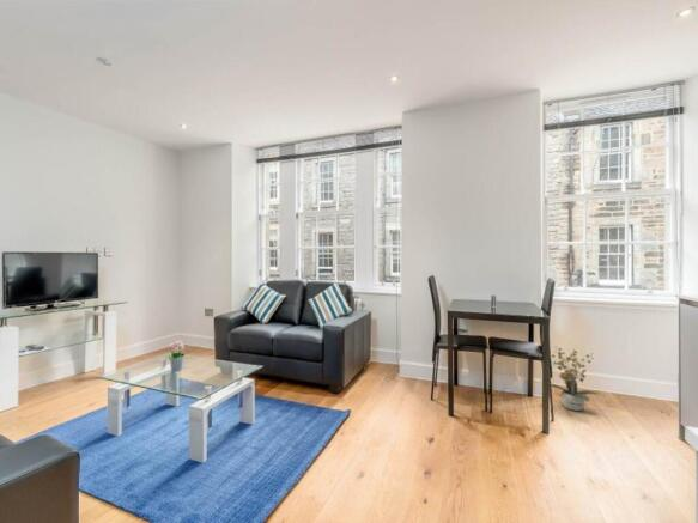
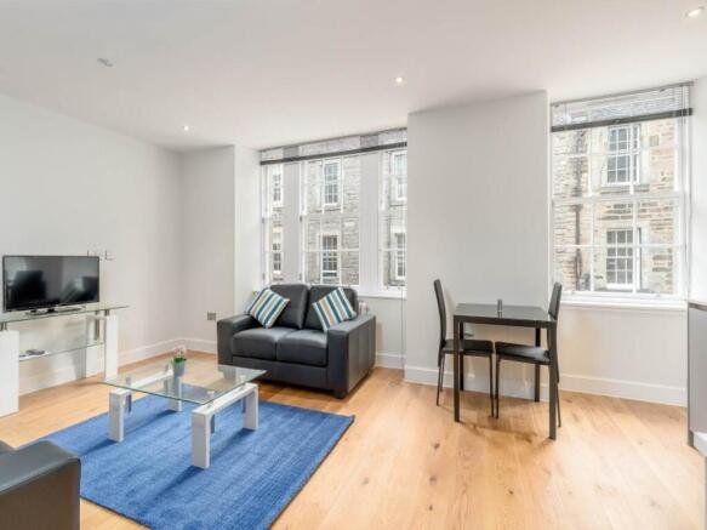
- potted plant [550,346,601,412]
